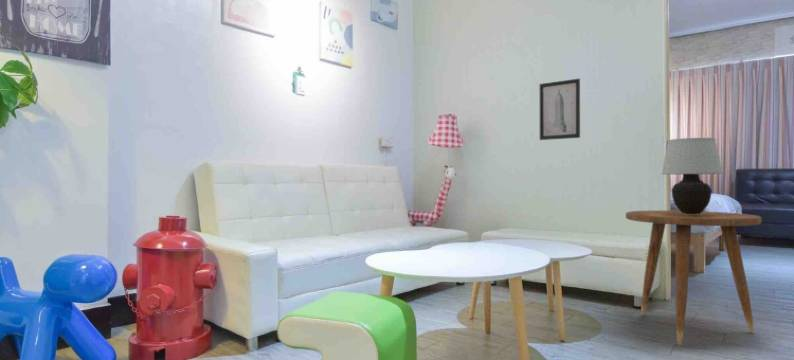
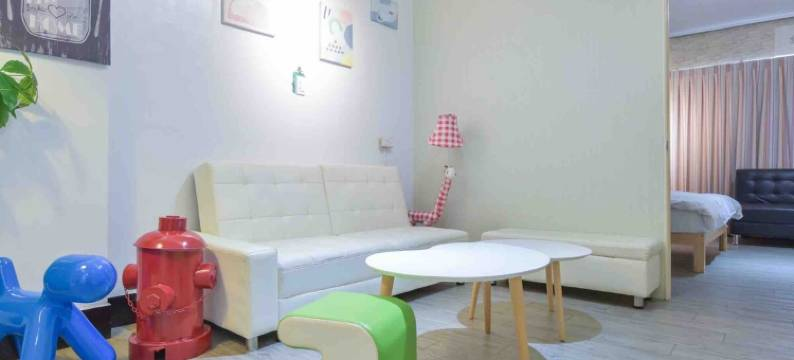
- wall art [539,78,581,141]
- side table [625,210,763,346]
- table lamp [660,137,724,214]
